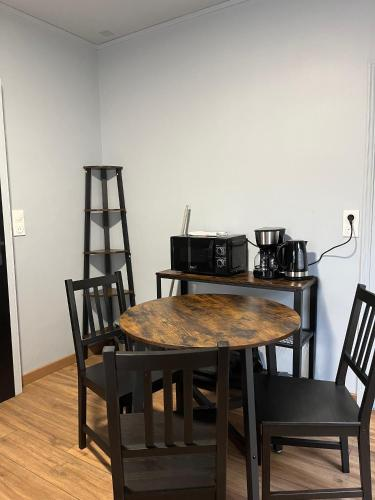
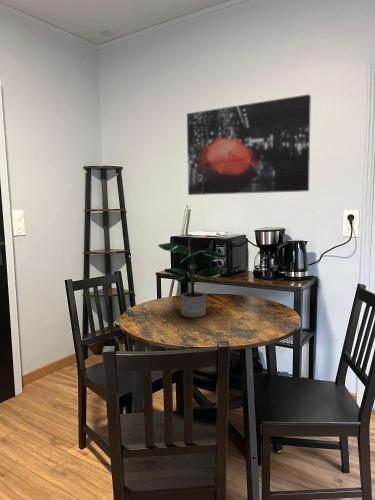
+ potted plant [157,242,228,319]
+ wall art [186,93,312,196]
